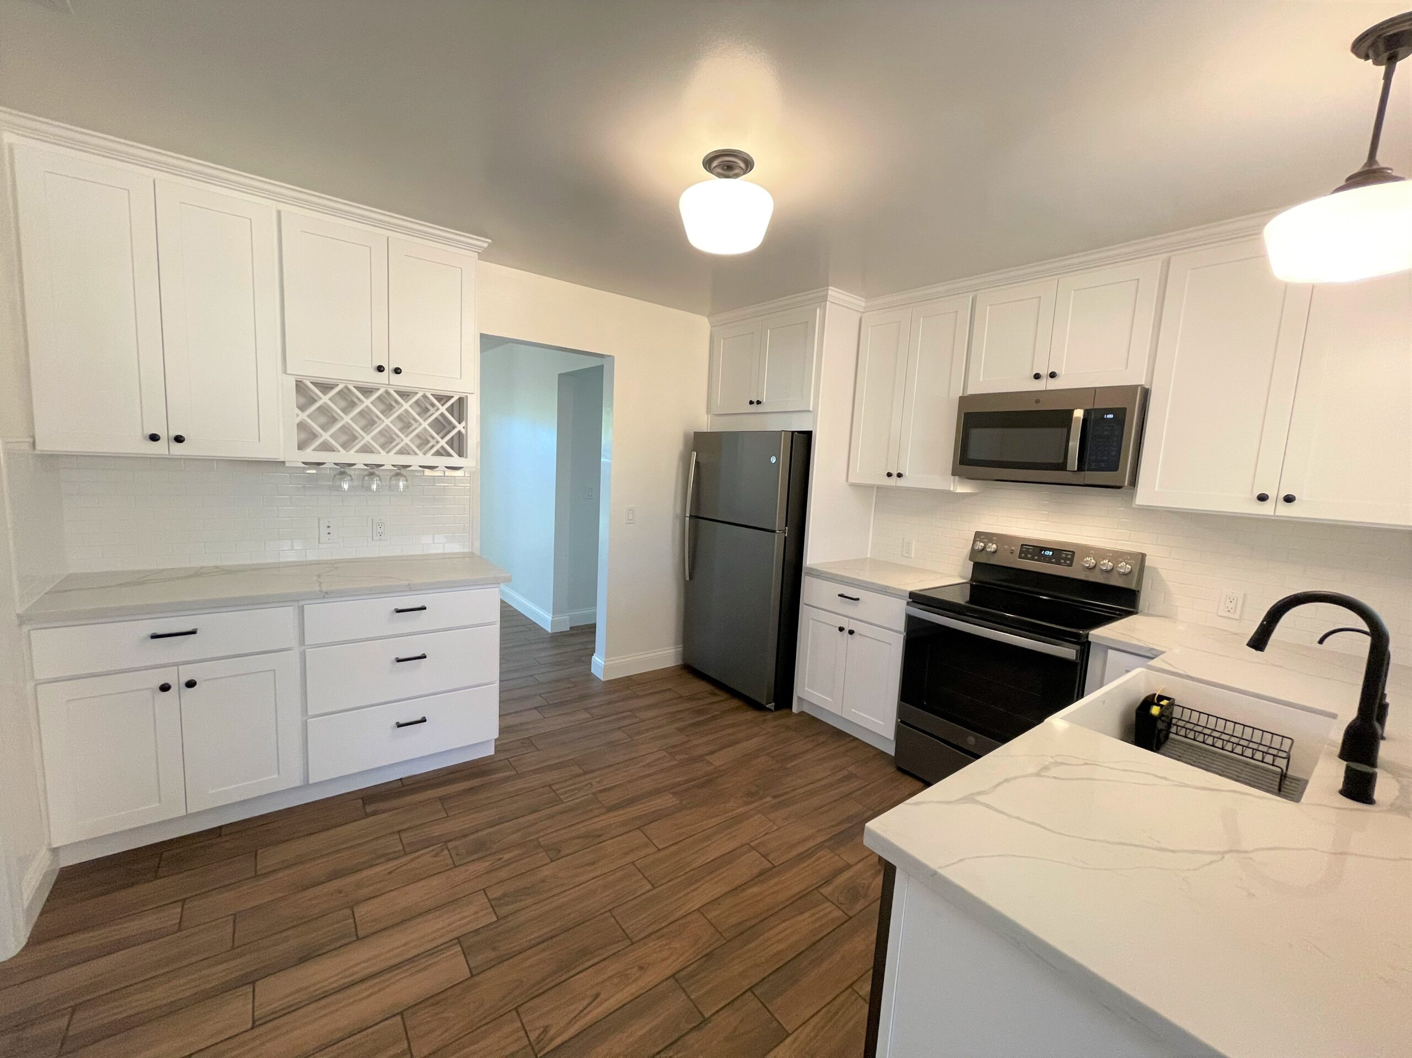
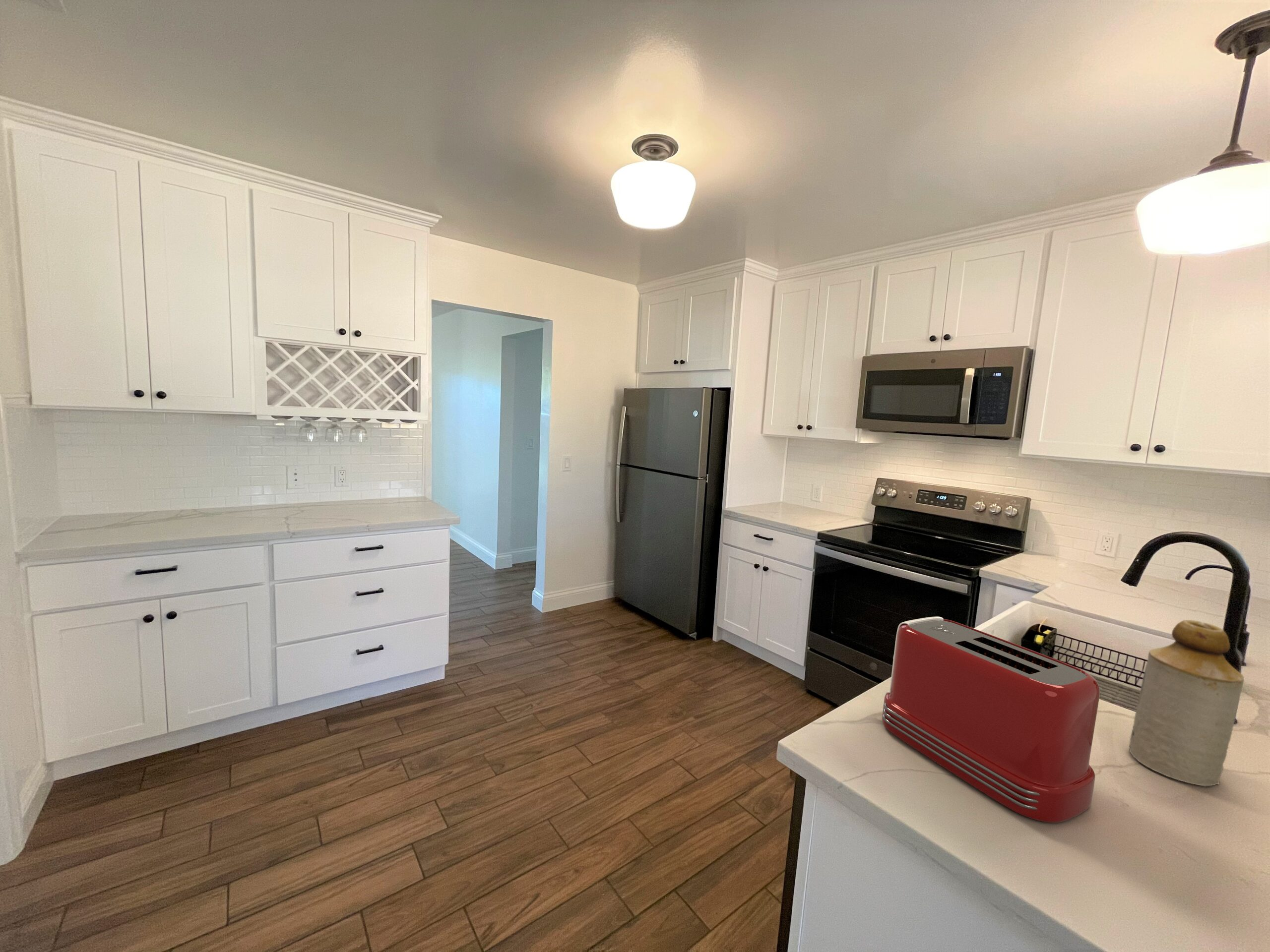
+ toaster [882,616,1100,823]
+ bottle [1128,619,1245,786]
